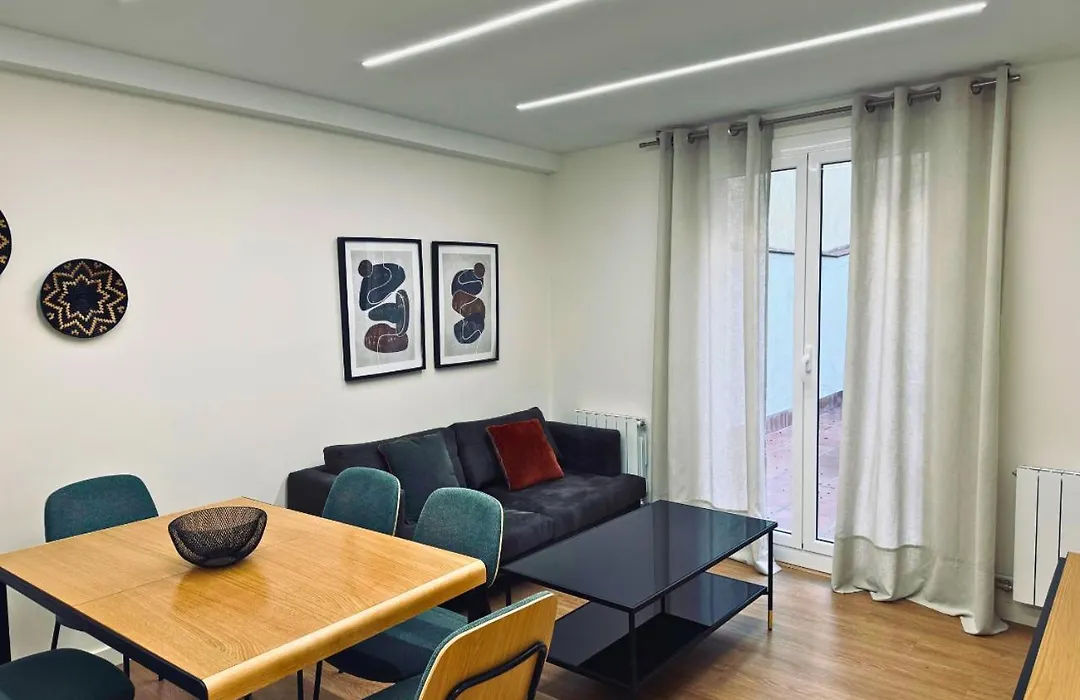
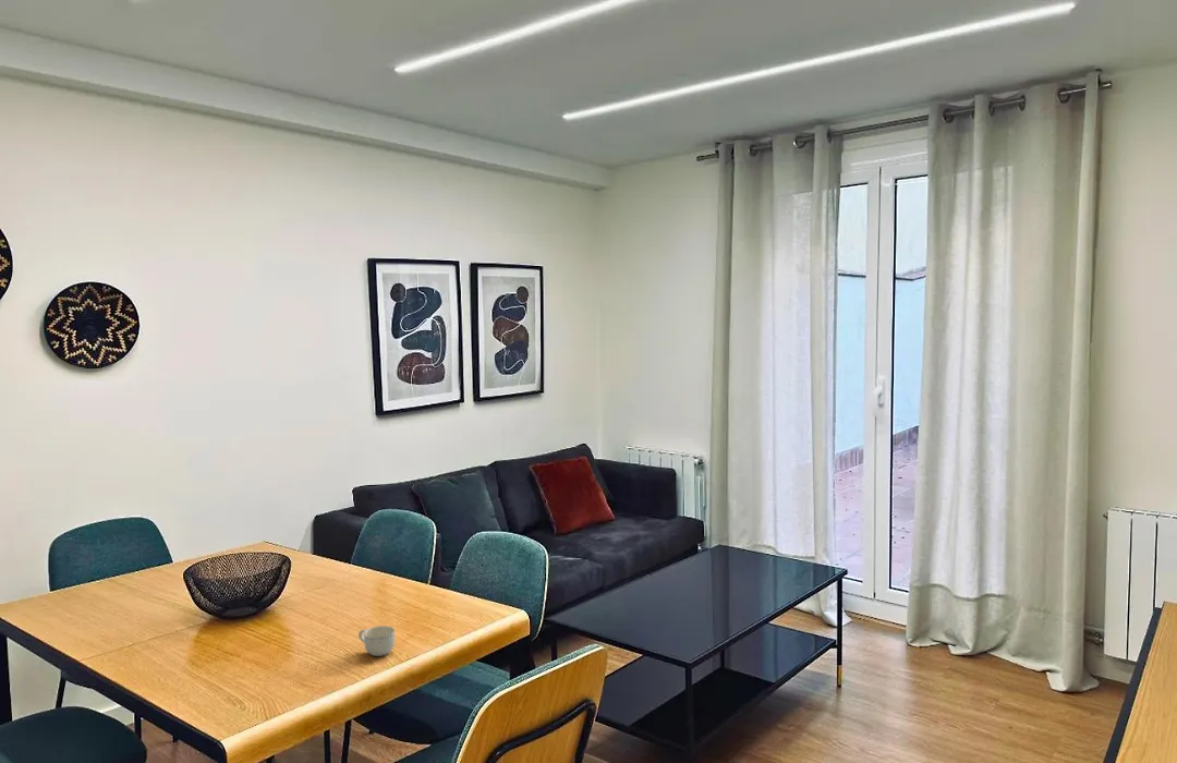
+ cup [357,625,396,657]
